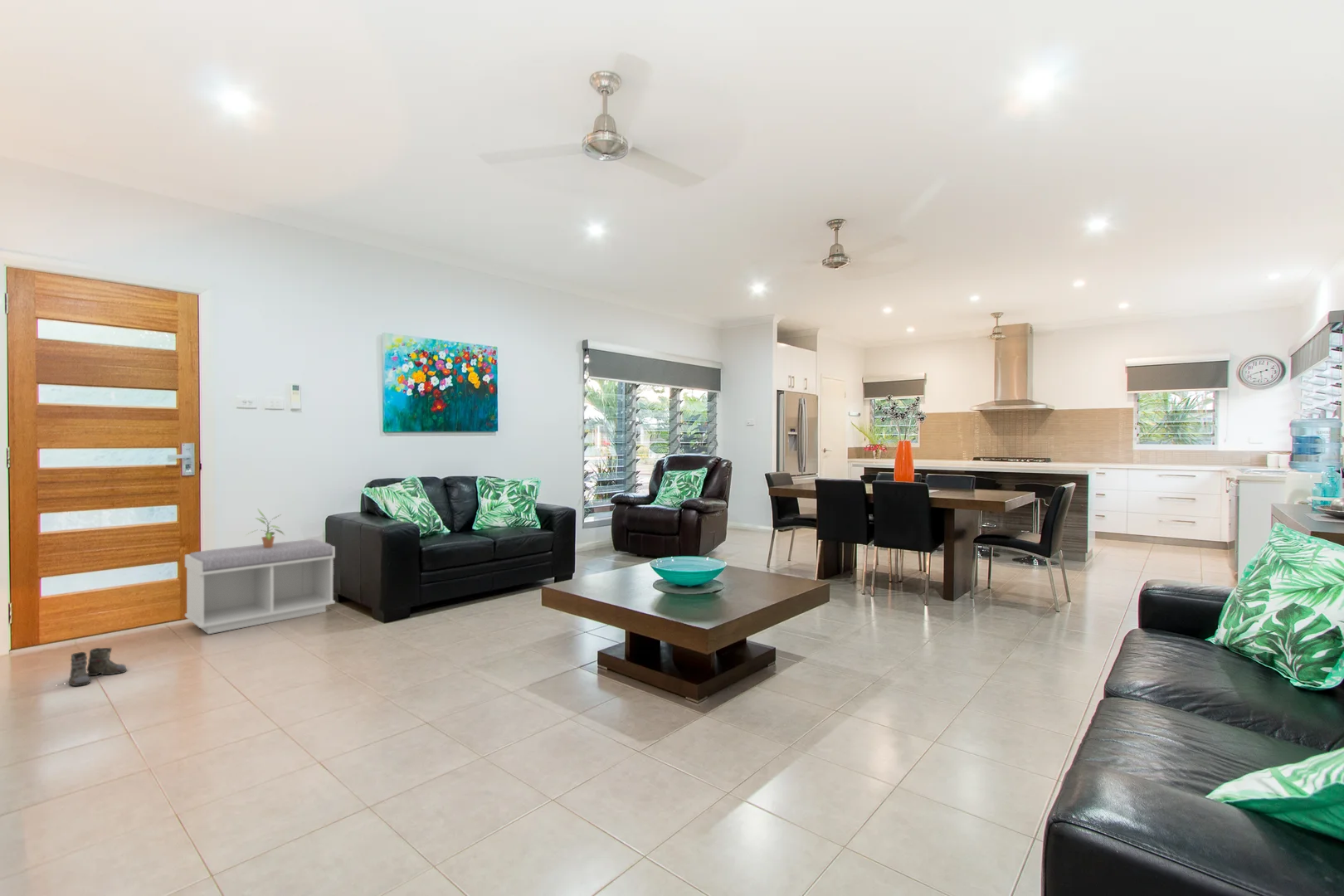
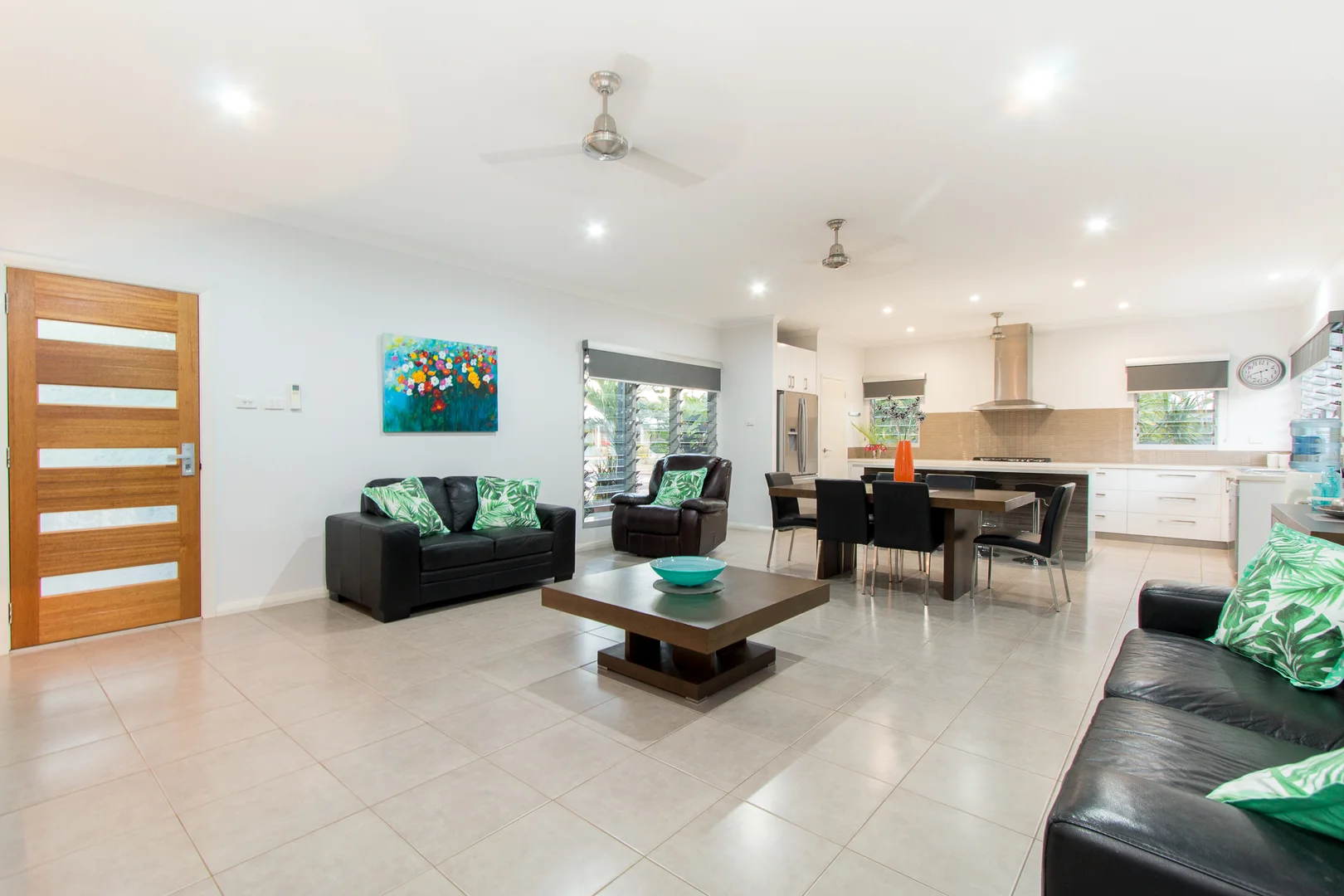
- bench [184,538,336,635]
- potted plant [245,509,285,548]
- boots [58,647,128,687]
